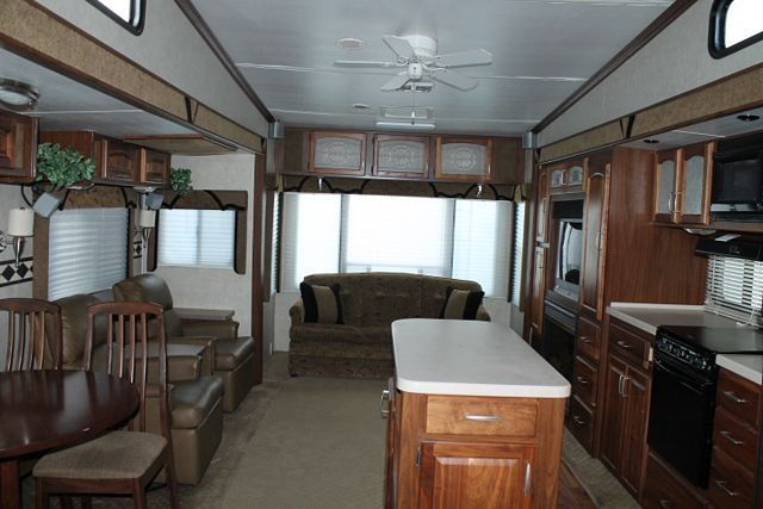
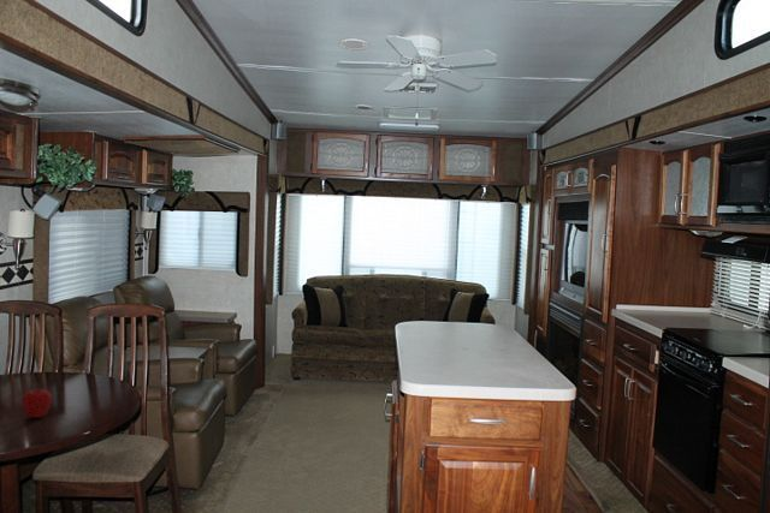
+ apple [20,388,53,419]
